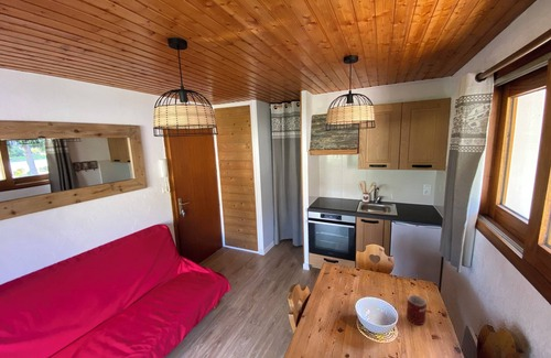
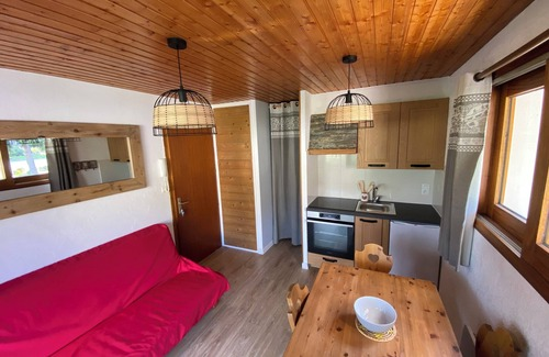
- mug [406,294,428,326]
